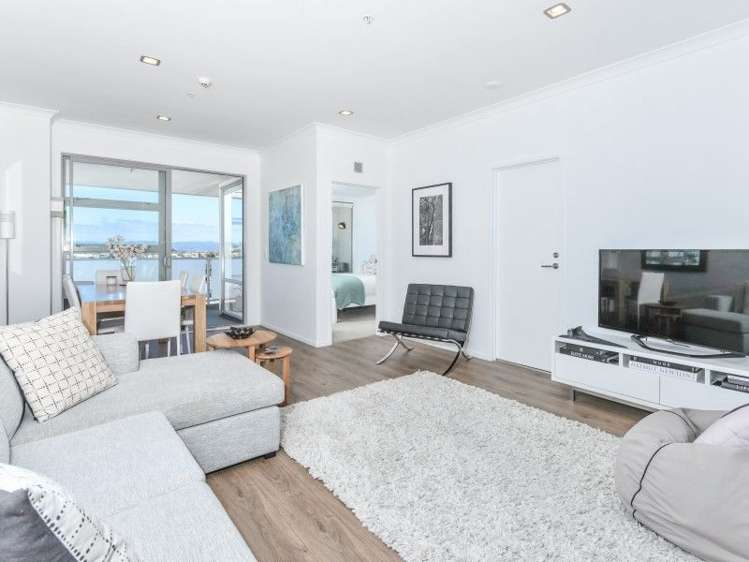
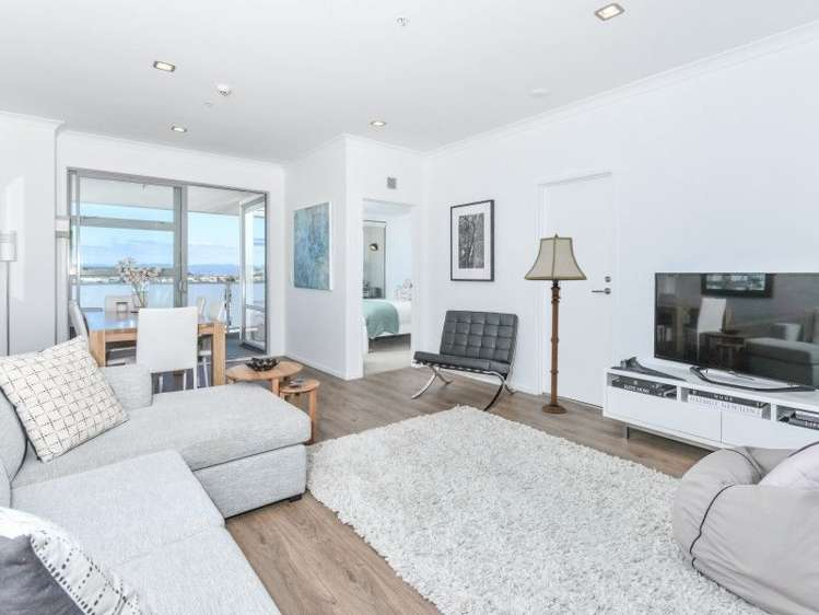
+ floor lamp [523,232,588,414]
